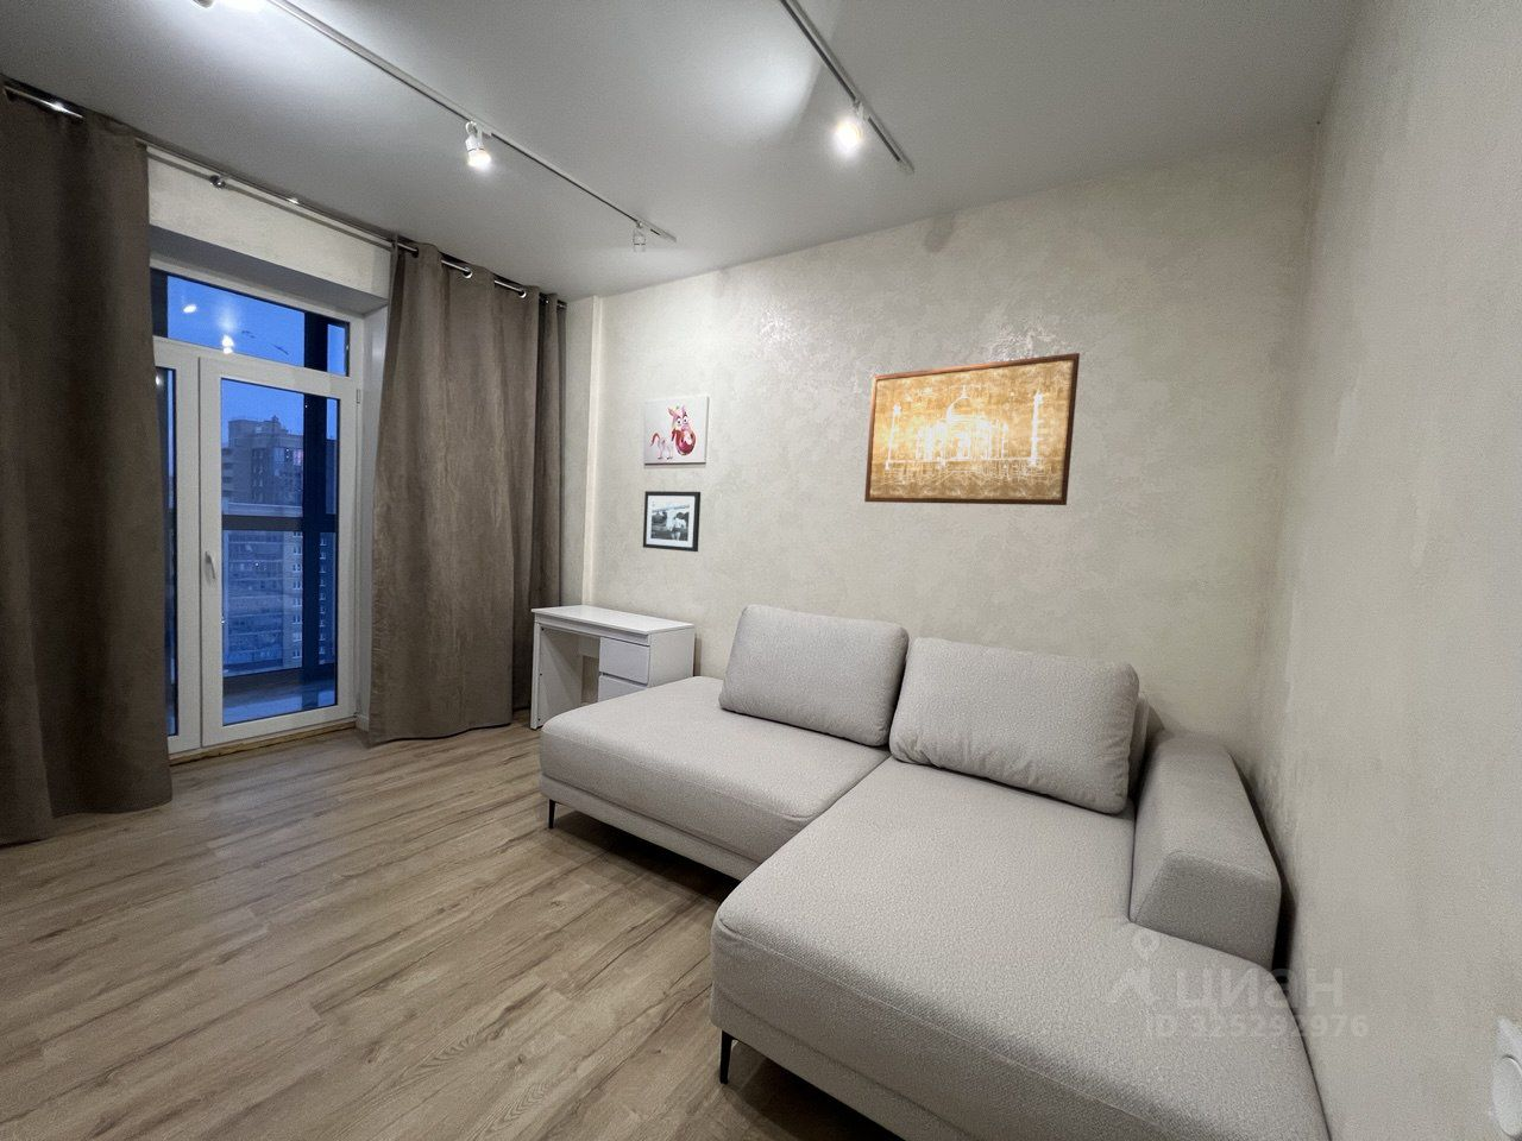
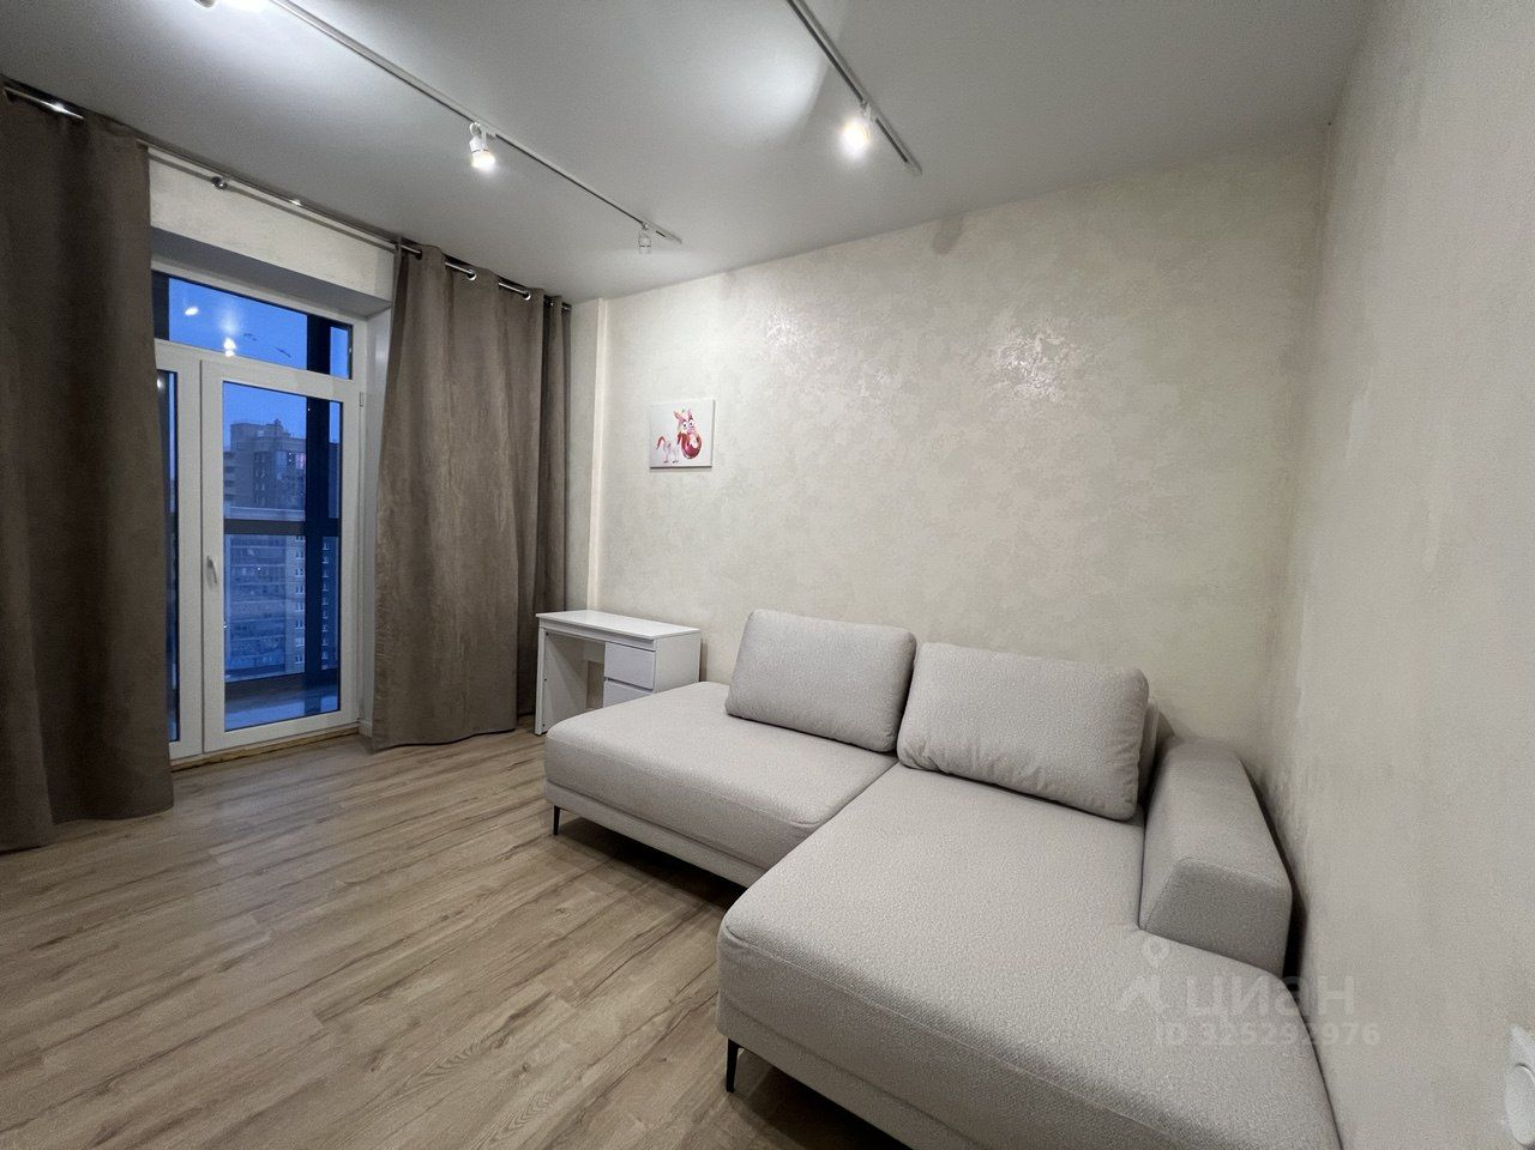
- wall art [863,352,1081,506]
- picture frame [642,490,701,553]
